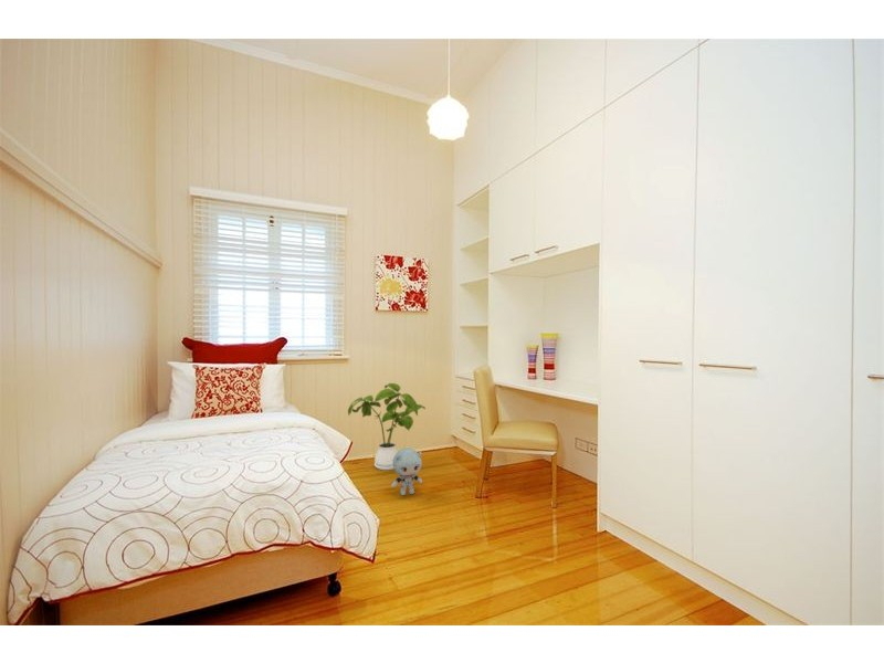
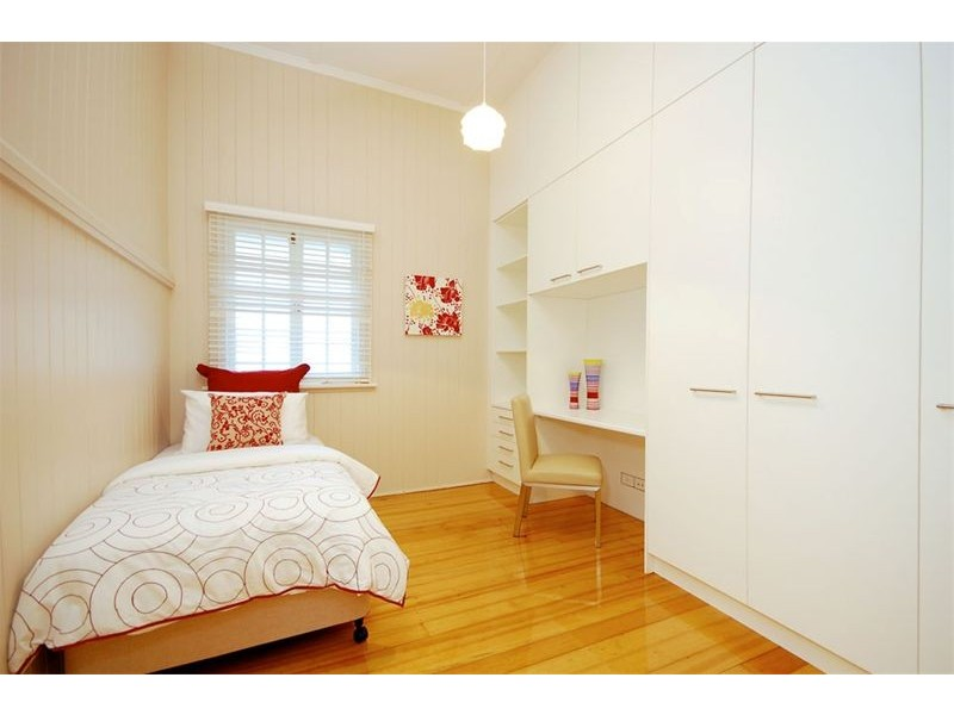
- house plant [347,382,427,471]
- plush toy [390,446,423,496]
